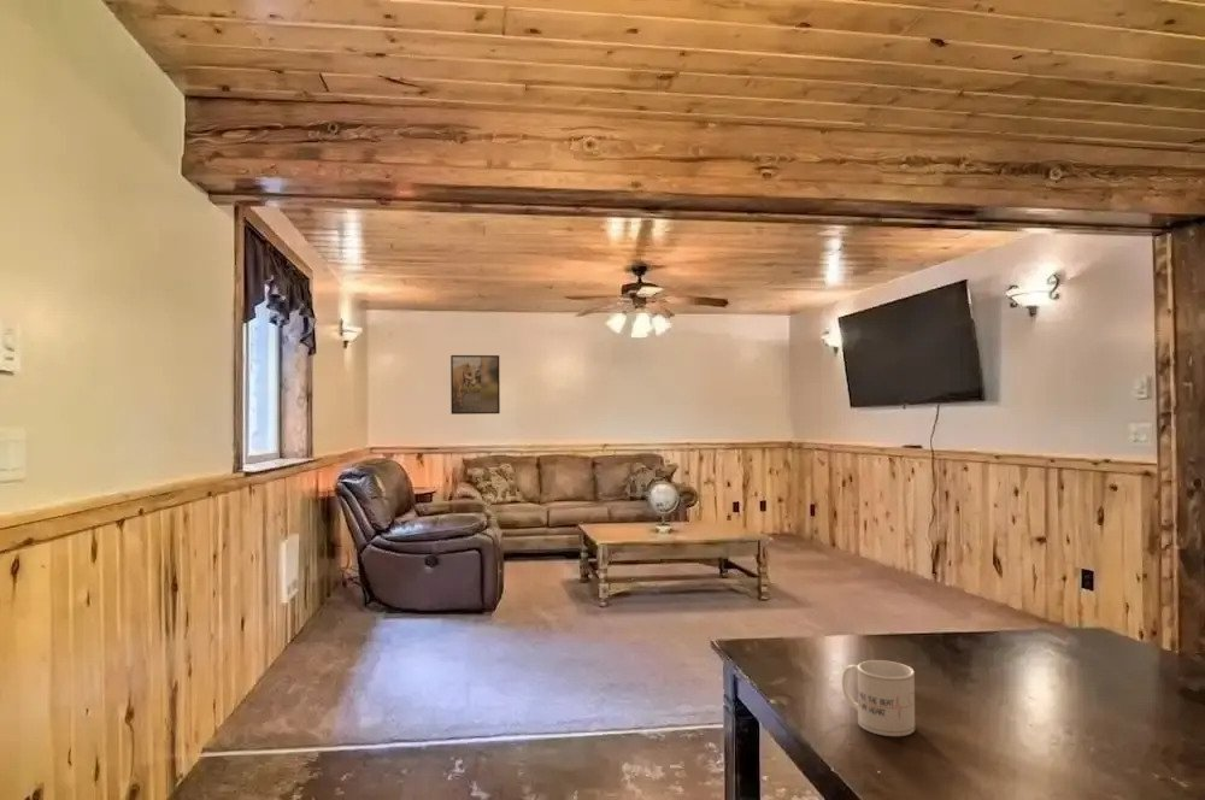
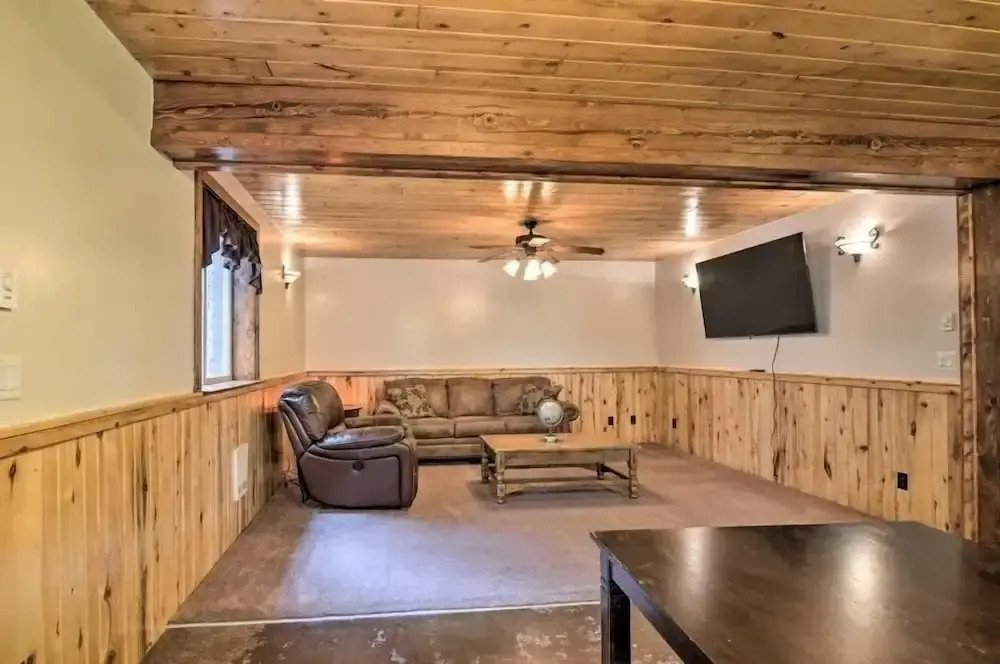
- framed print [449,354,501,416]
- mug [841,659,916,737]
